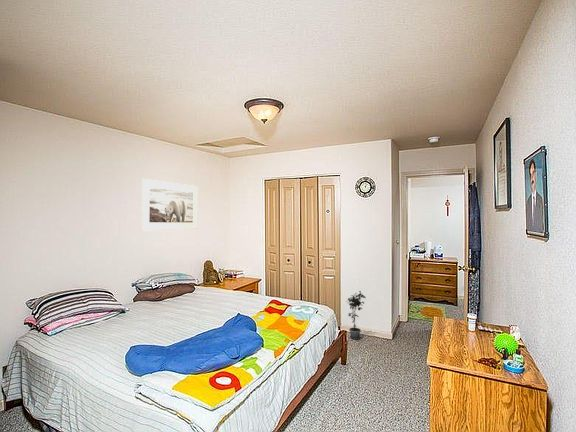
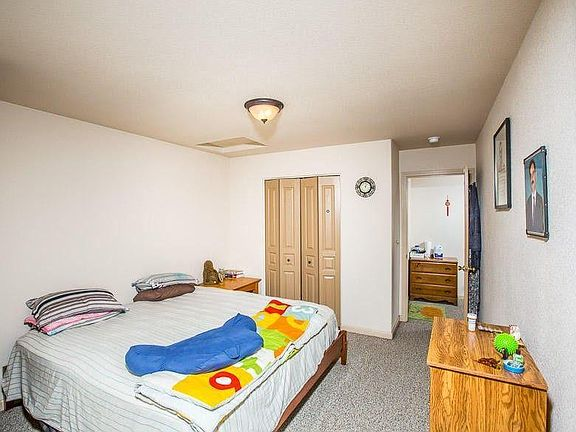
- potted plant [345,290,367,340]
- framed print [141,178,199,231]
